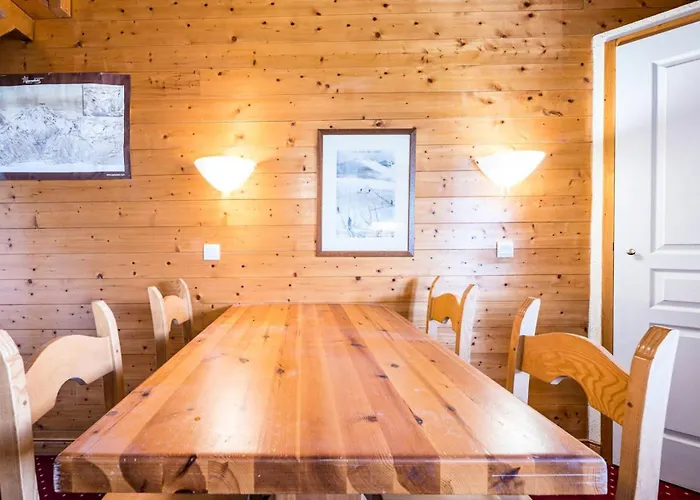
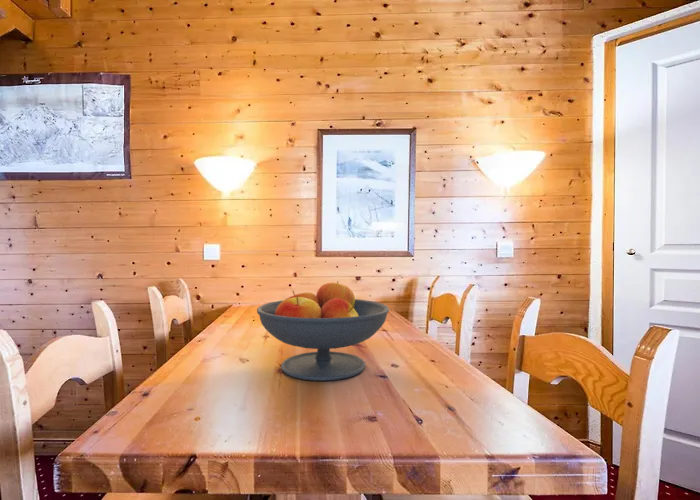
+ fruit bowl [256,280,390,382]
